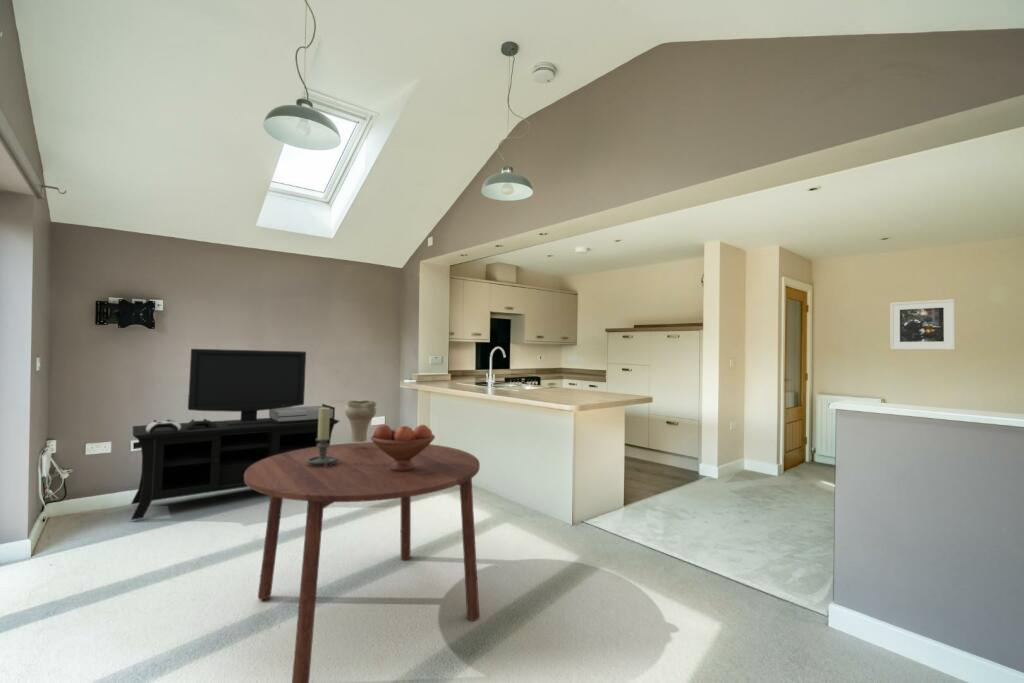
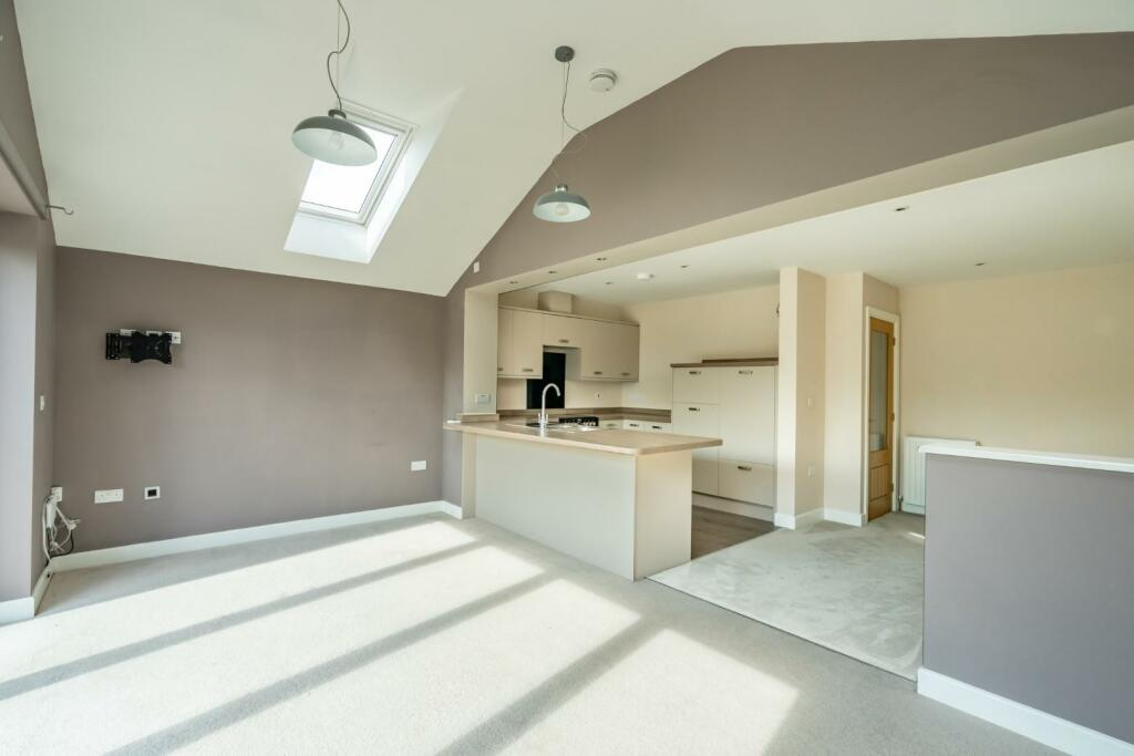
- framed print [889,298,956,350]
- vase [344,399,378,443]
- media console [130,348,340,521]
- fruit bowl [370,423,436,472]
- dining table [244,441,481,683]
- candle holder [306,407,339,467]
